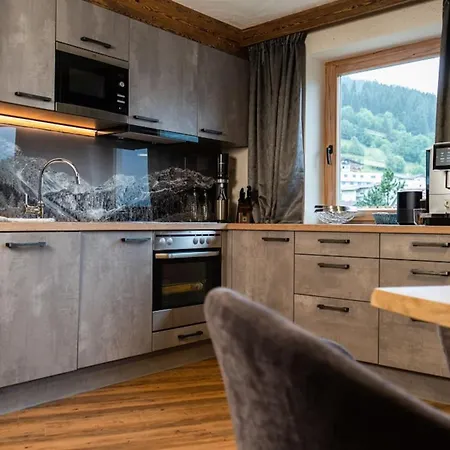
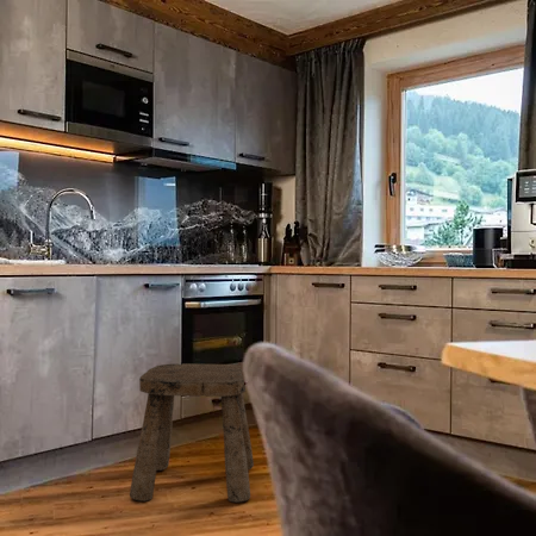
+ stool [129,362,255,504]
